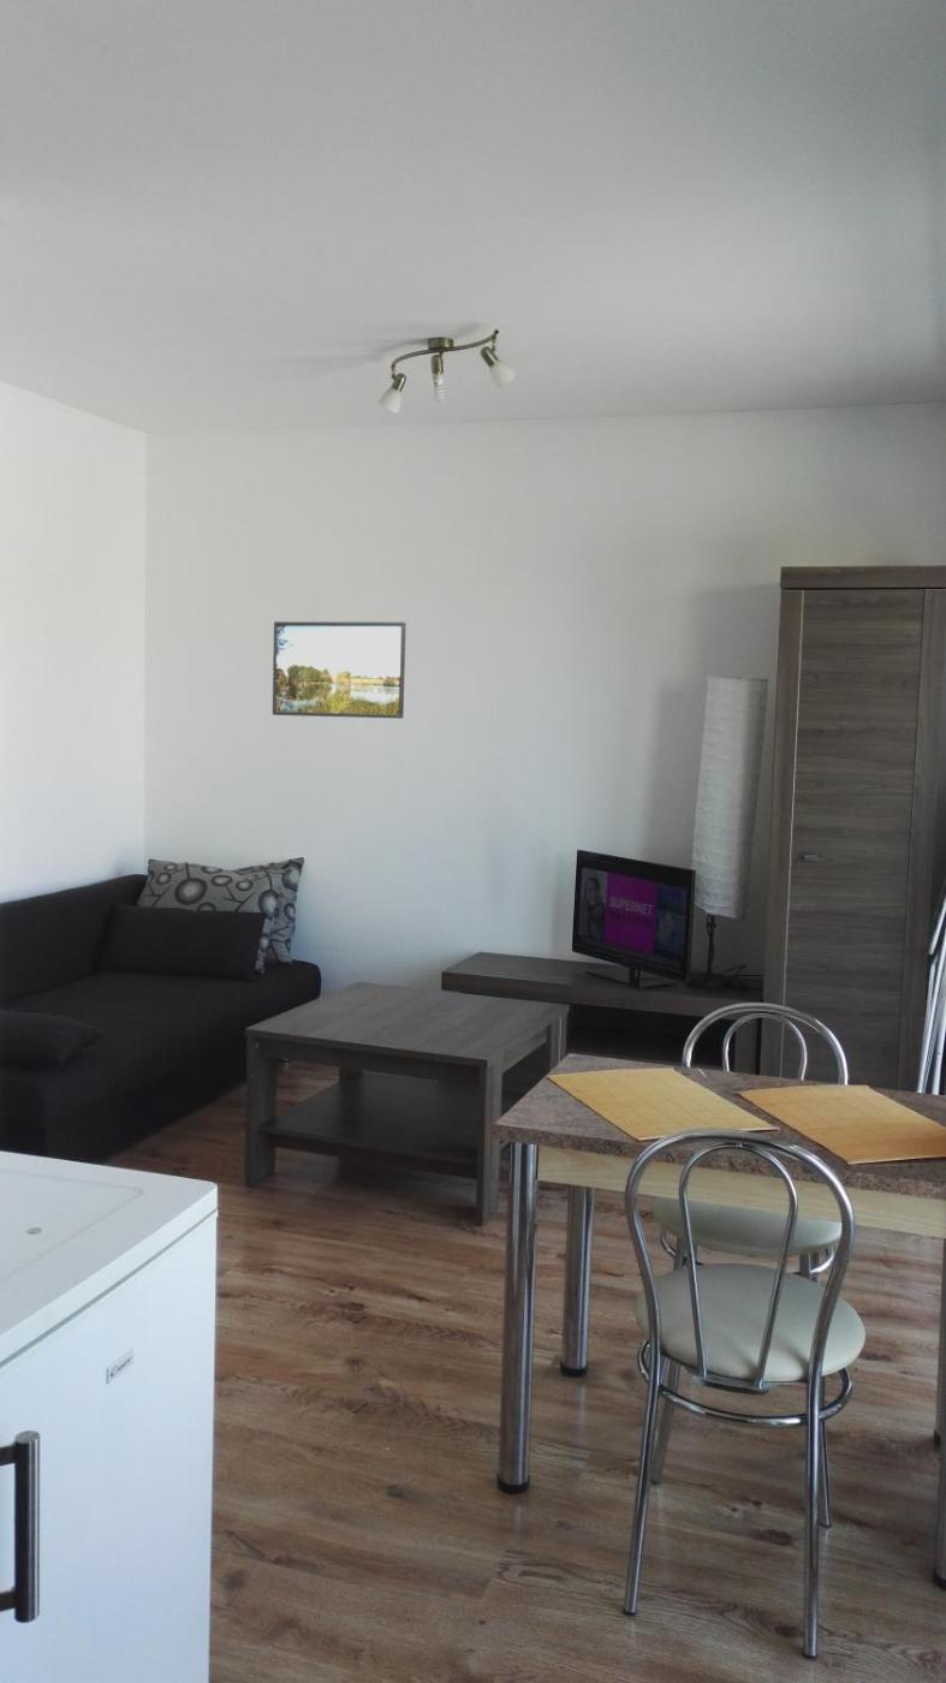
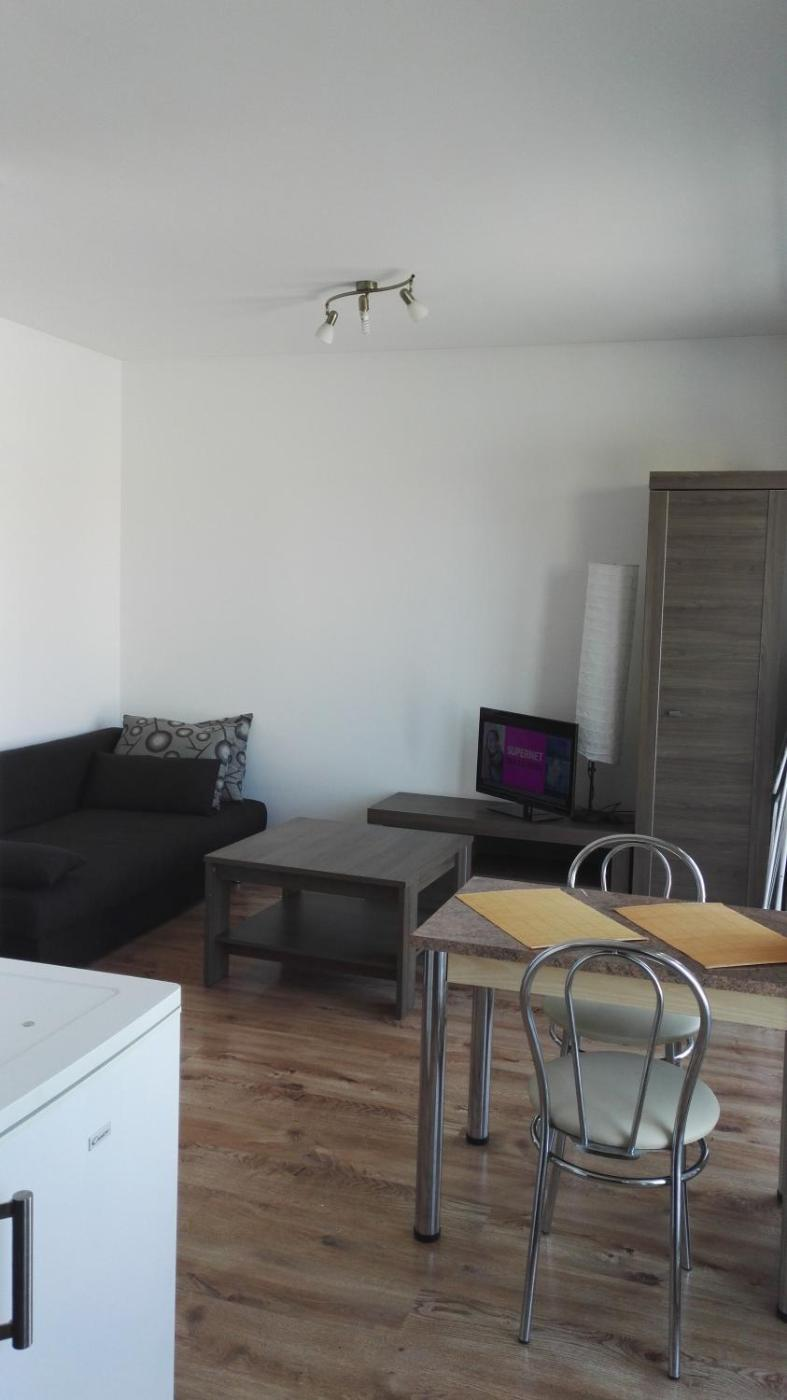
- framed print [272,620,407,720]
